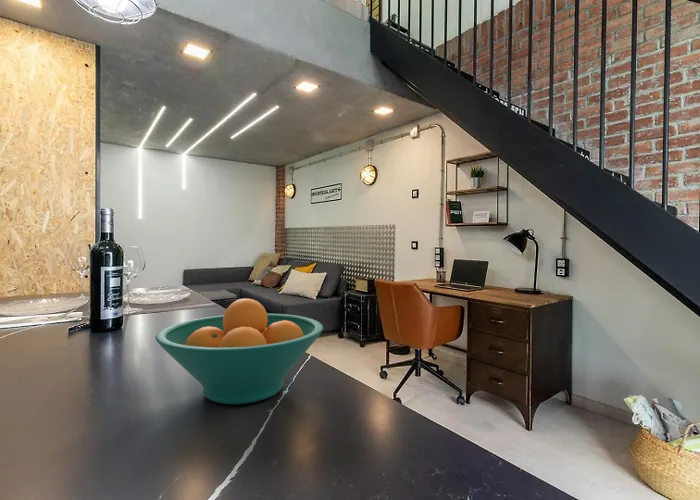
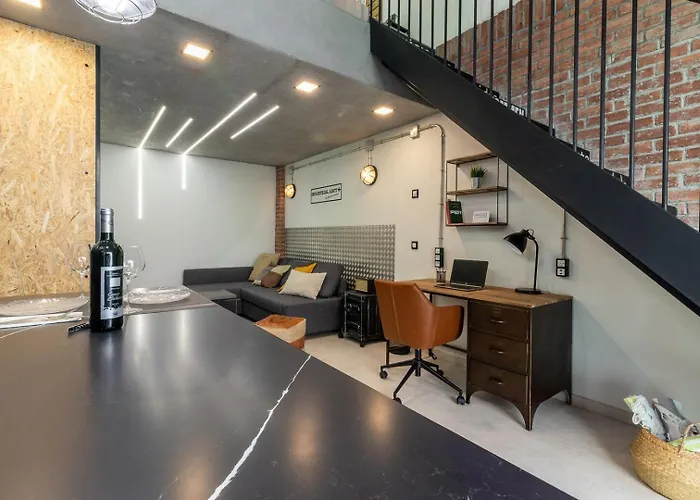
- fruit bowl [155,298,324,405]
